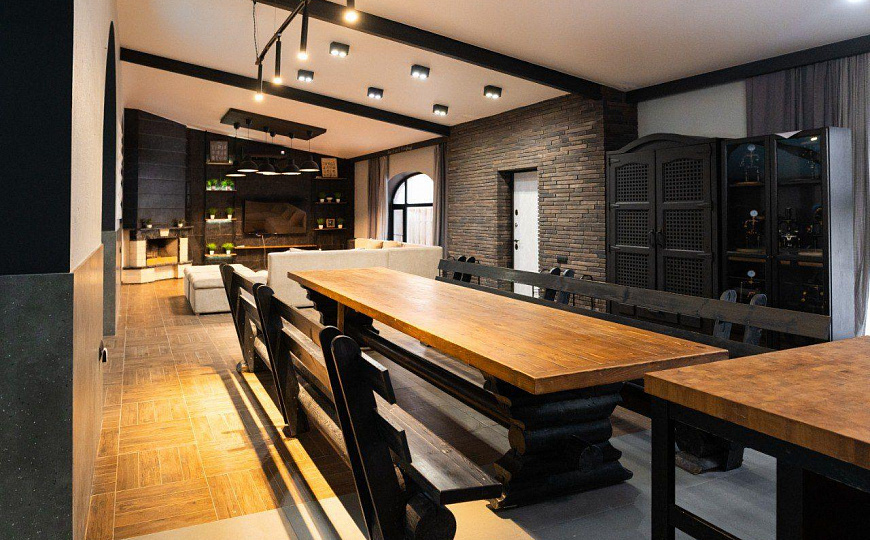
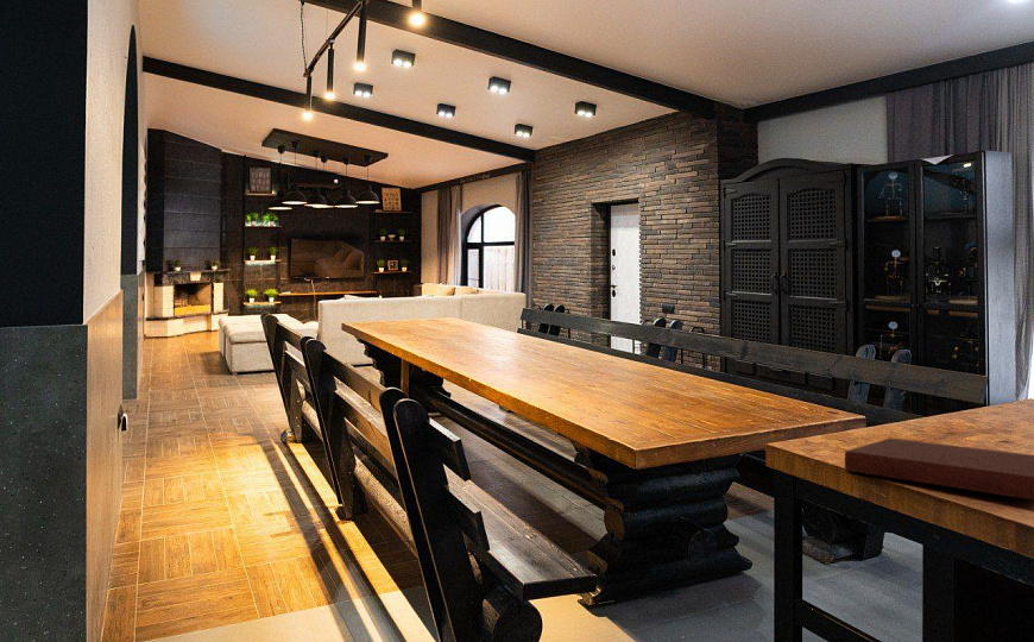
+ notebook [844,438,1034,502]
